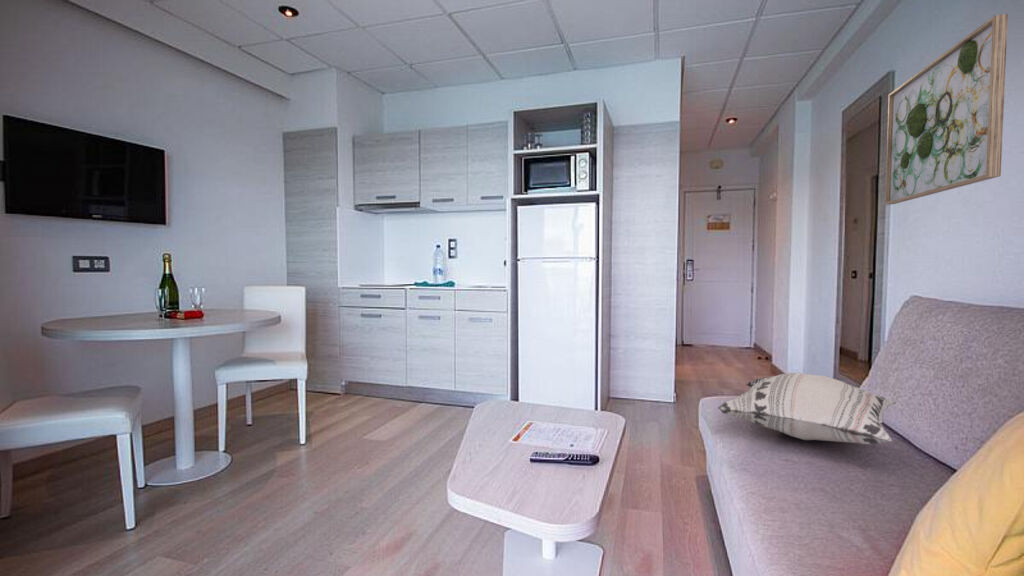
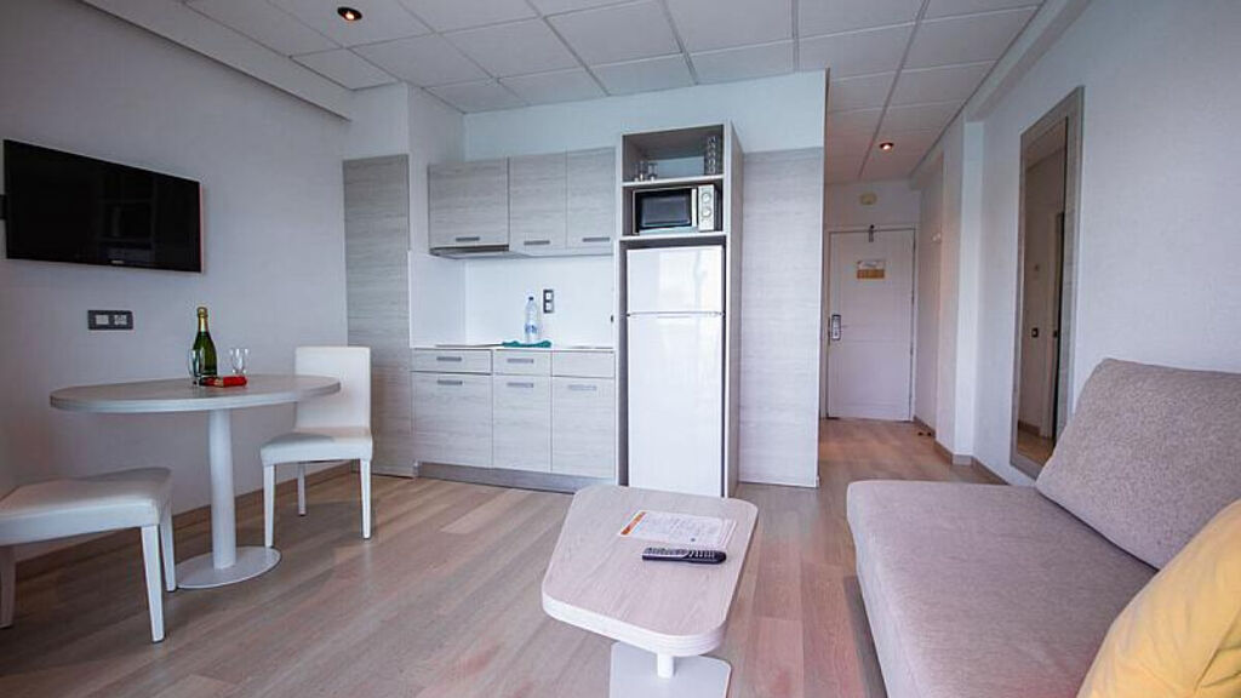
- wall art [884,13,1009,206]
- decorative pillow [717,372,897,445]
